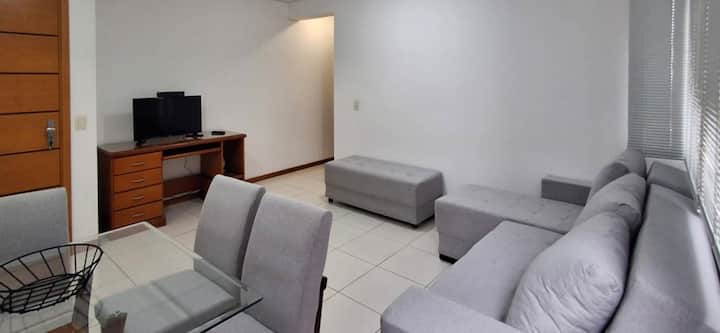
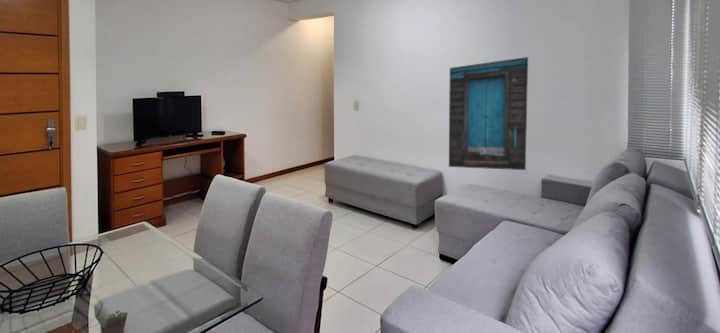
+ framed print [448,56,529,171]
